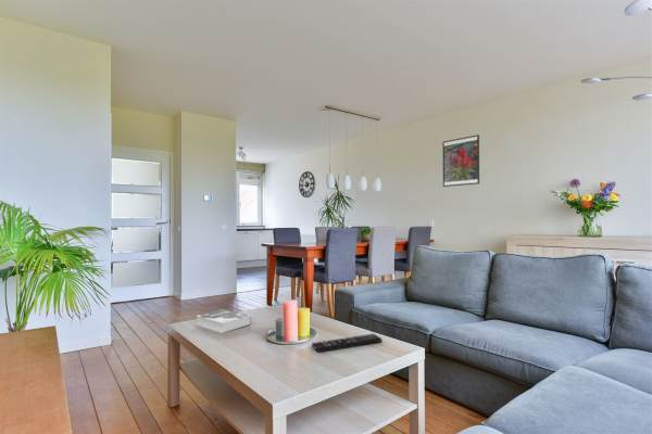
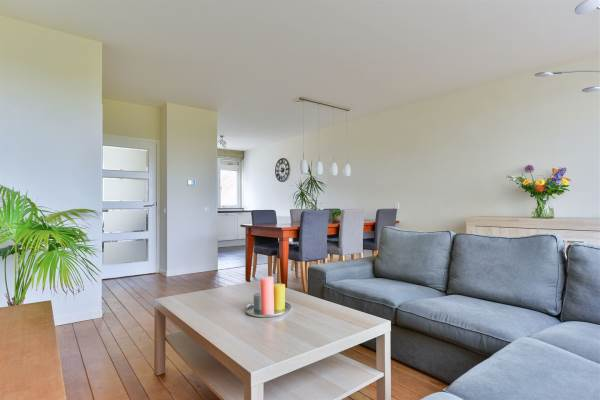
- remote control [311,333,383,354]
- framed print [441,133,480,188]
- book [196,308,252,334]
